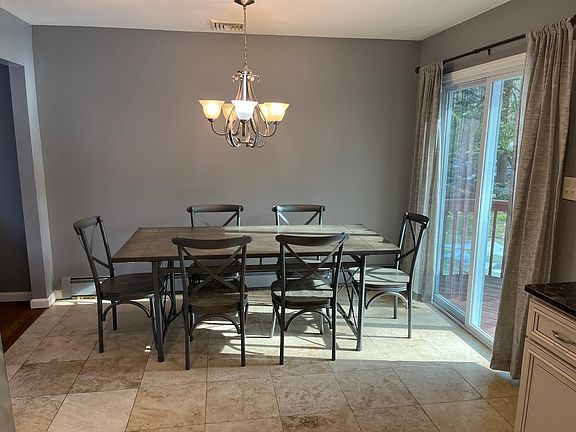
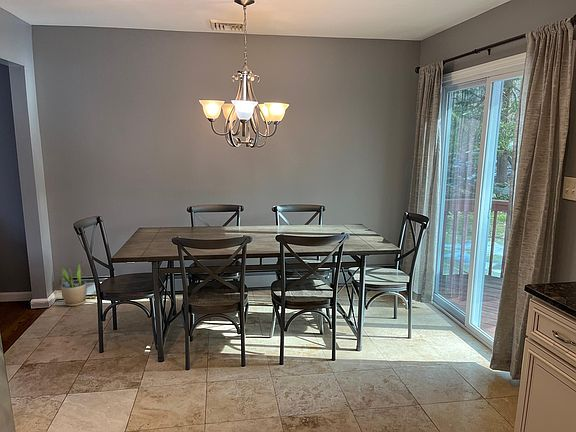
+ potted plant [60,263,88,307]
